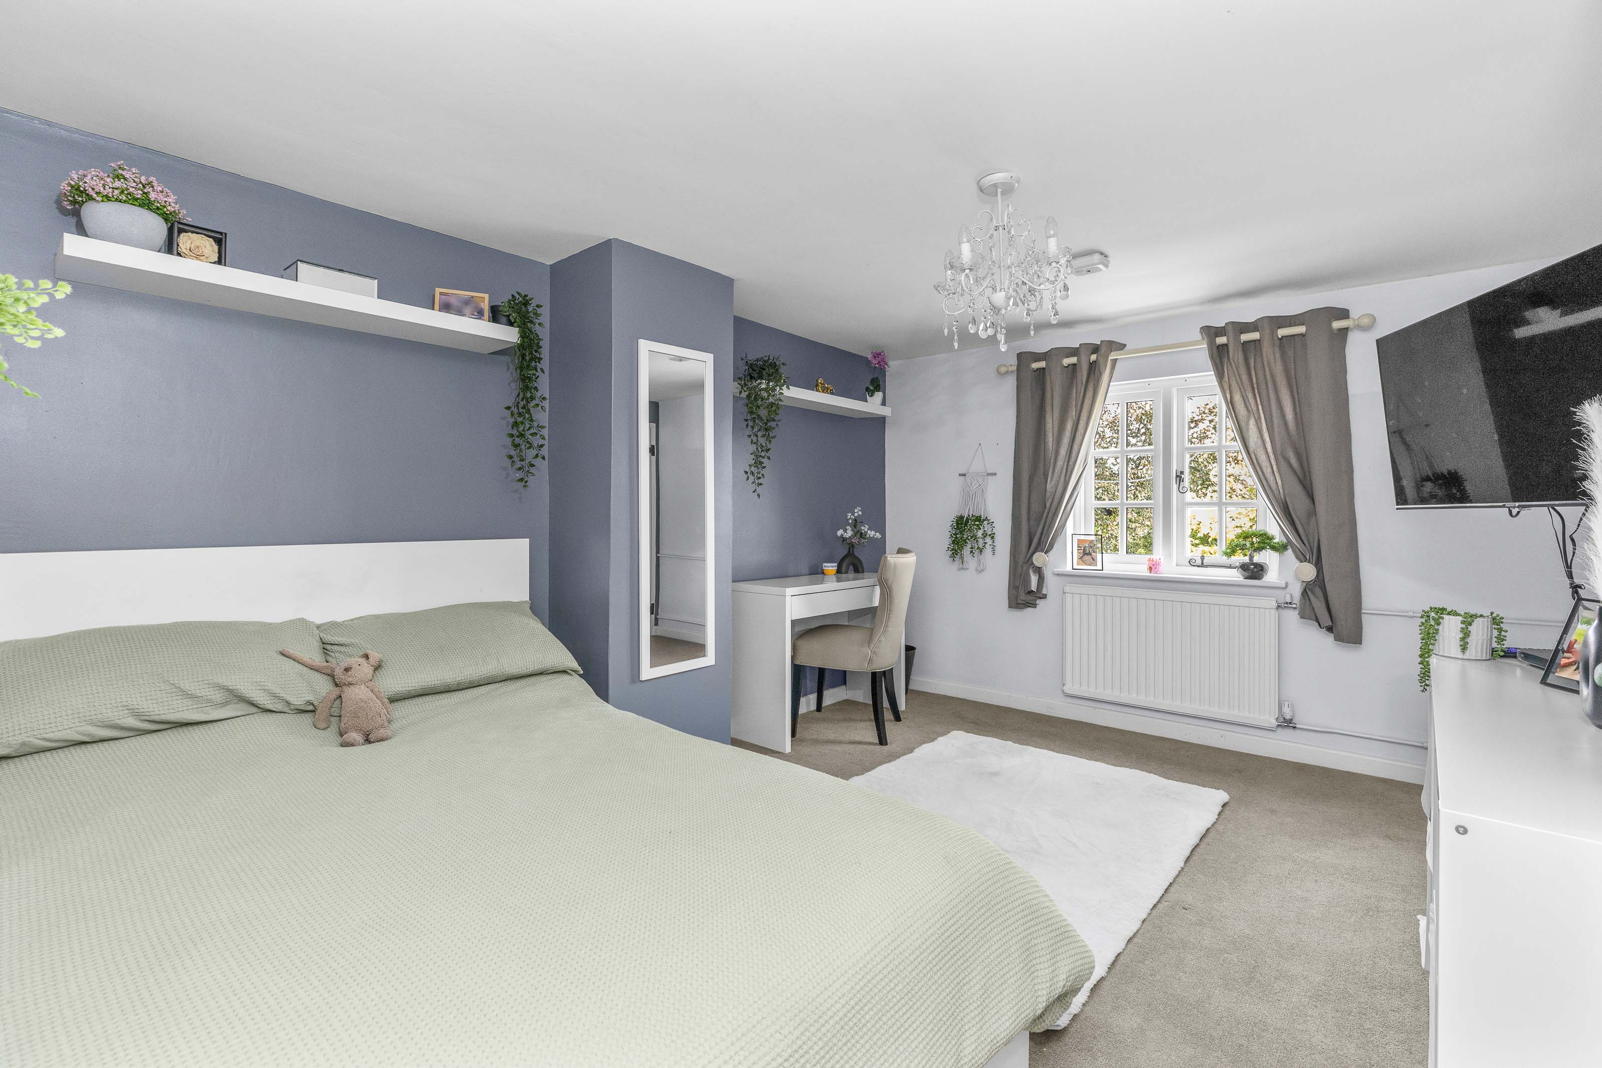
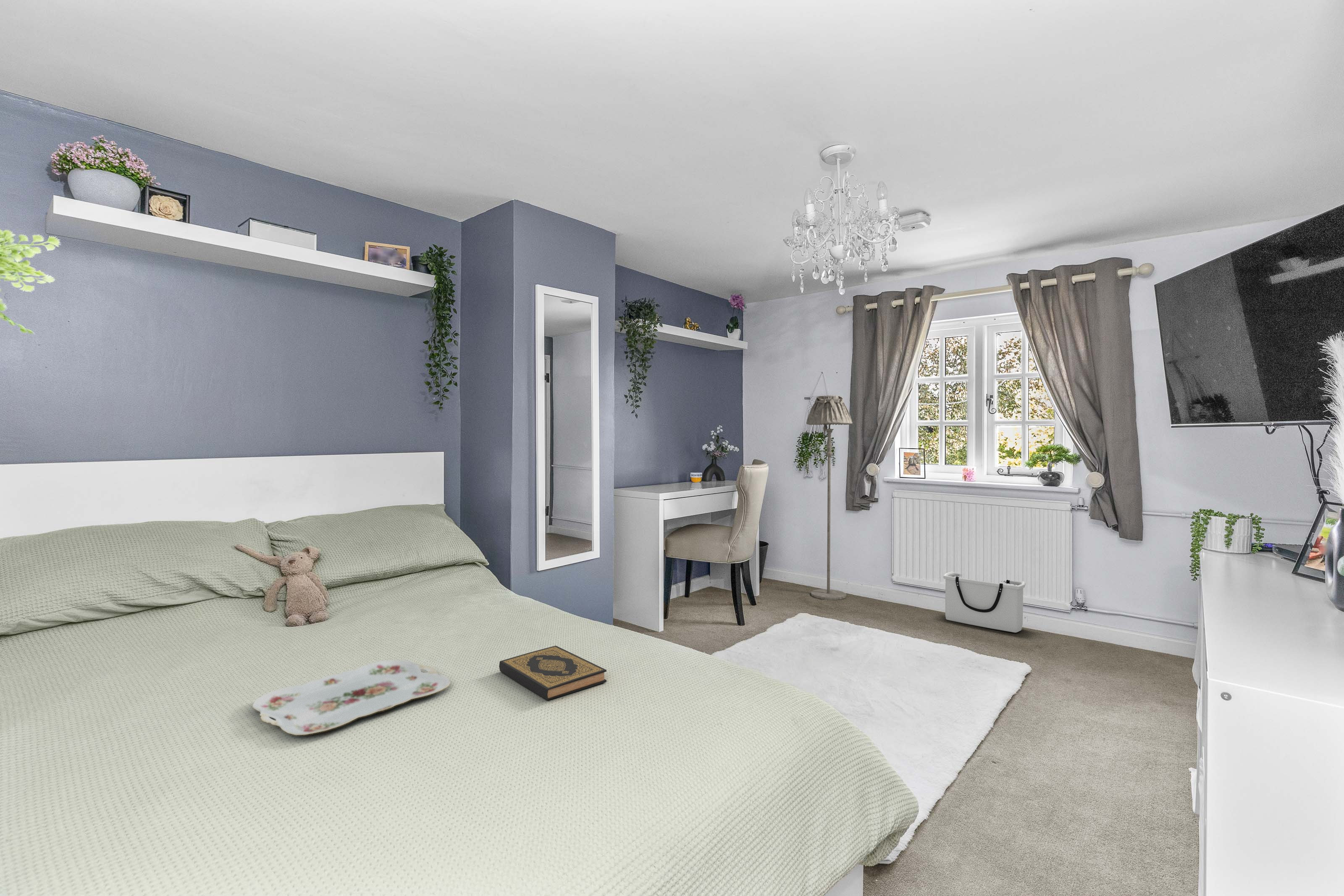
+ floor lamp [806,395,853,600]
+ hardback book [499,645,607,701]
+ storage bin [943,571,1026,633]
+ serving tray [252,660,451,736]
